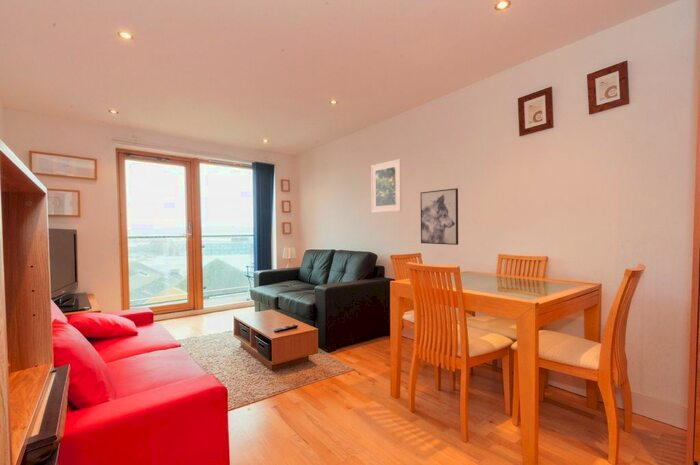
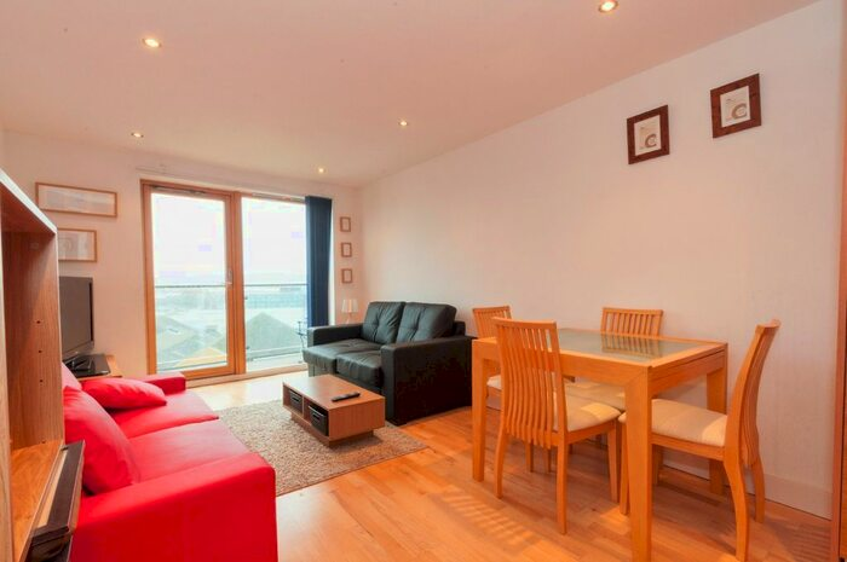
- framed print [370,158,403,214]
- wall art [420,187,459,246]
